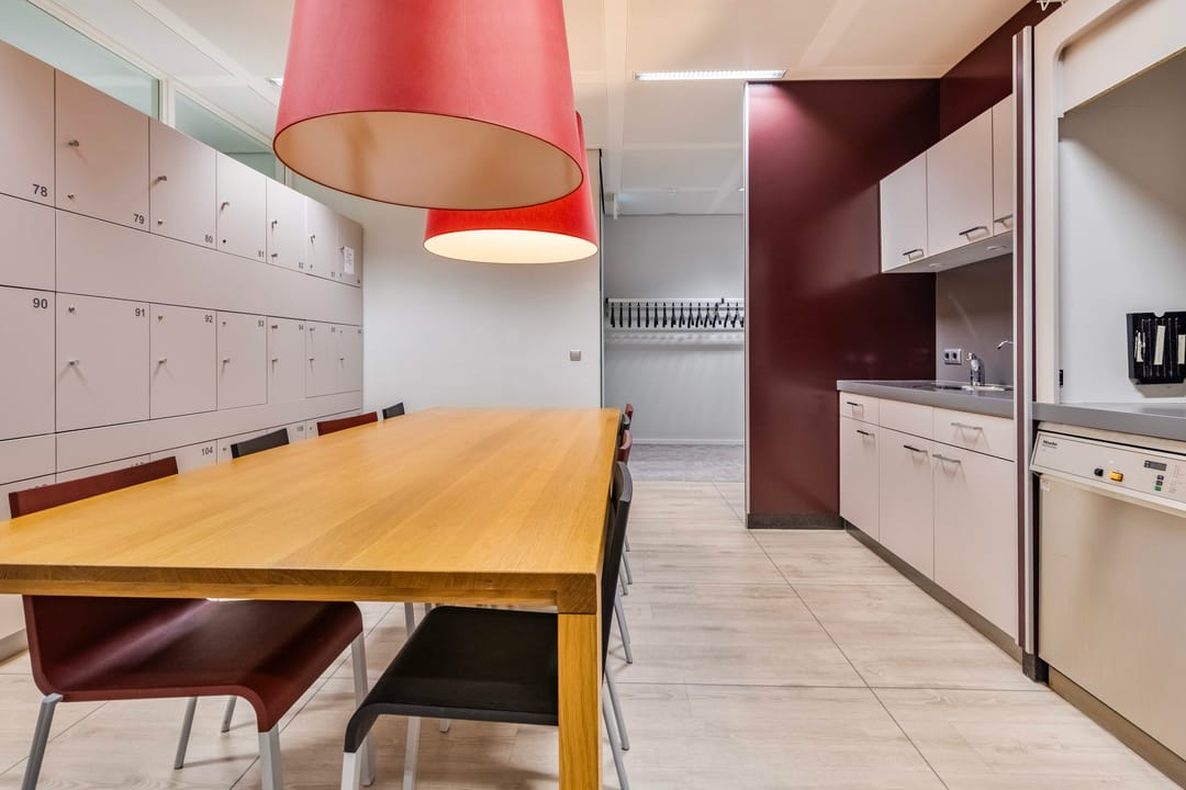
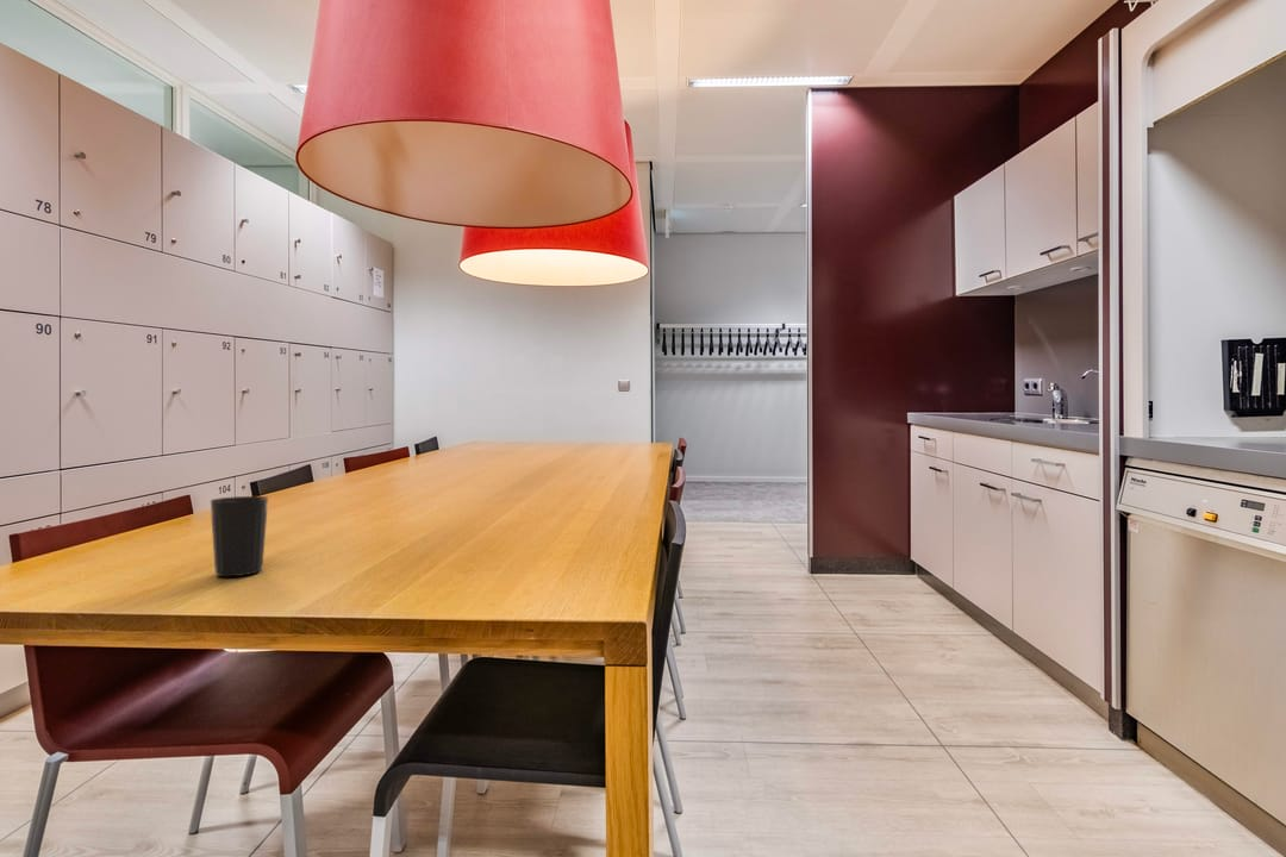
+ cup [210,495,269,577]
